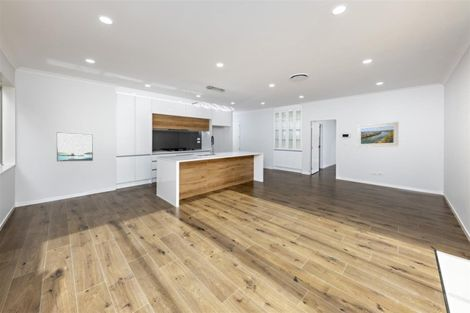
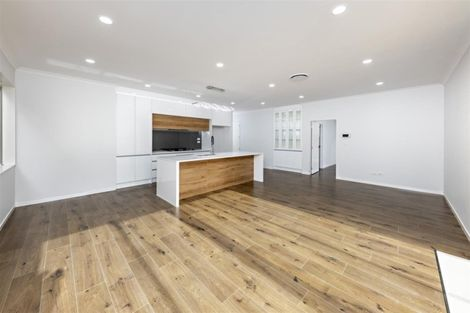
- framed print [56,131,94,162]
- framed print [356,121,399,148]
